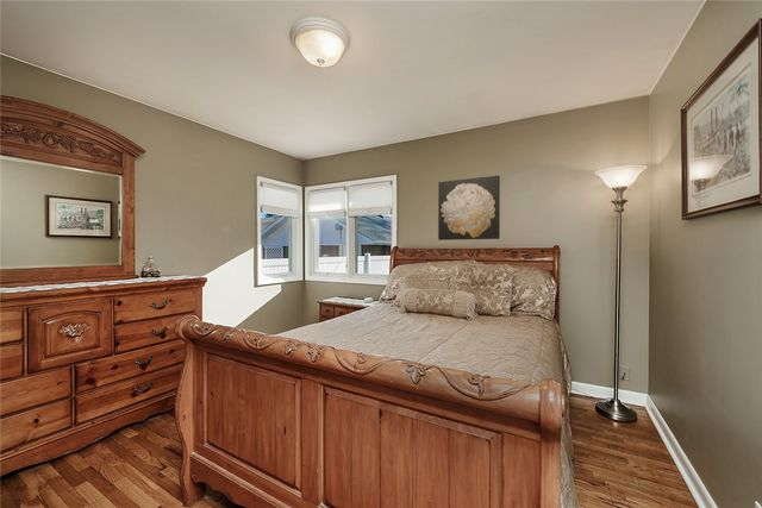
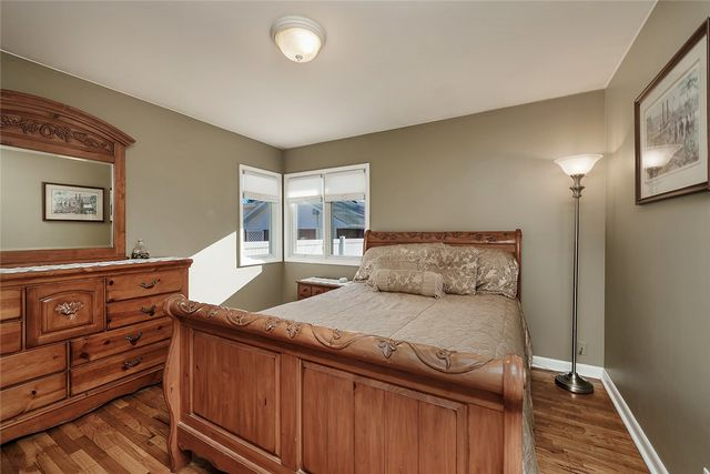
- wall art [437,175,501,242]
